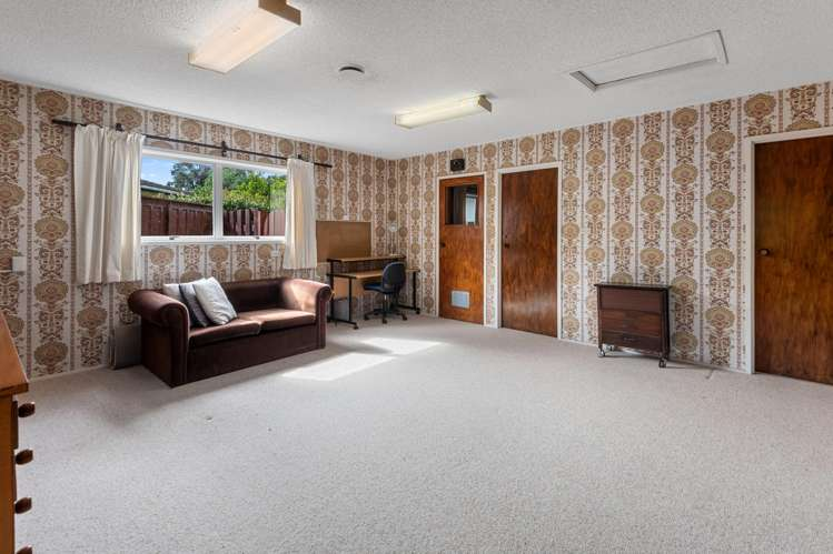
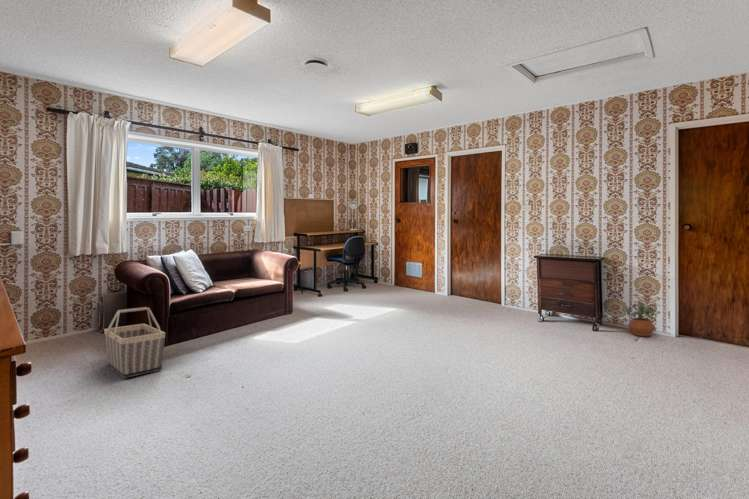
+ basket [103,306,166,379]
+ potted plant [626,303,657,337]
